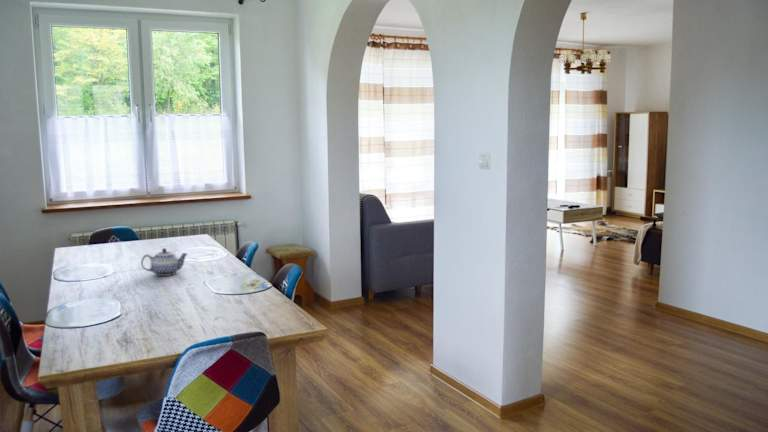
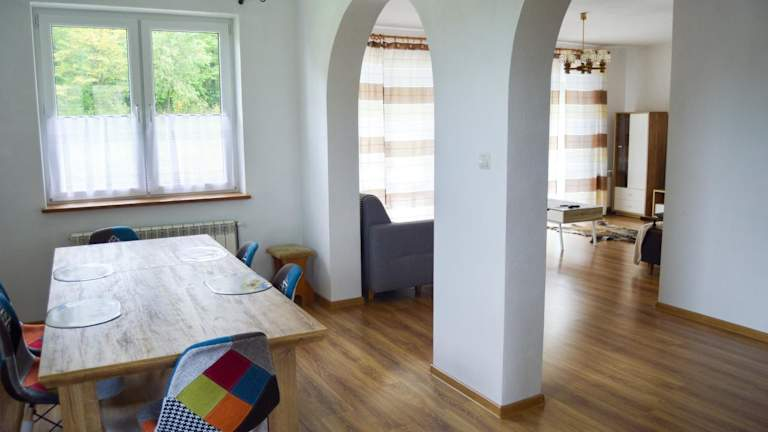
- teapot [140,247,188,277]
